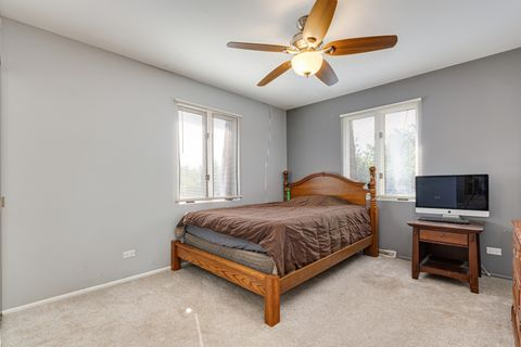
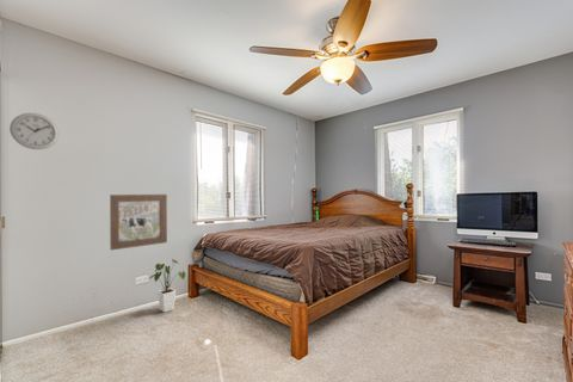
+ house plant [149,258,186,314]
+ wall clock [8,112,60,150]
+ wall art [109,193,168,251]
